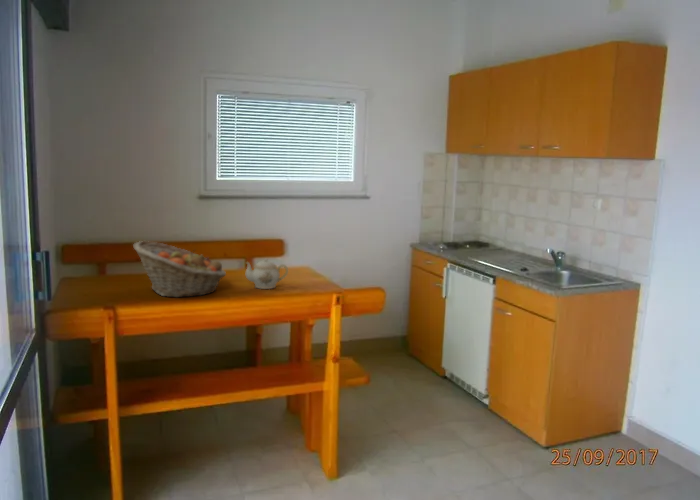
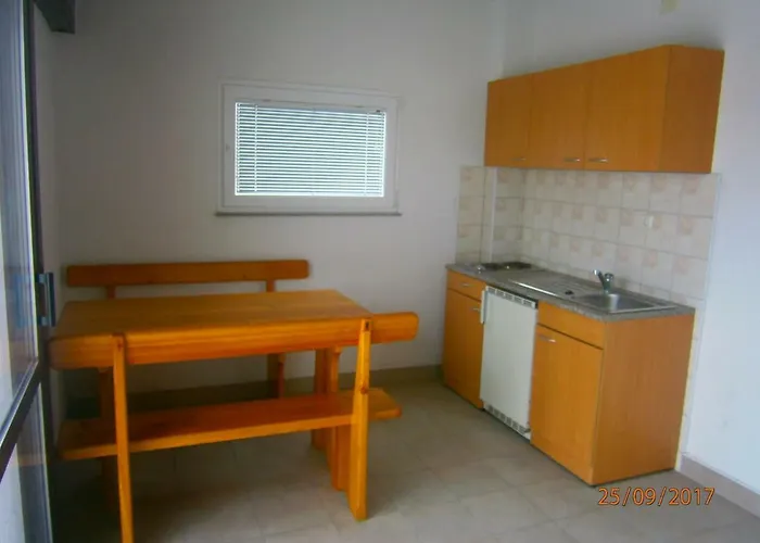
- teapot [244,258,289,290]
- fruit basket [132,240,227,298]
